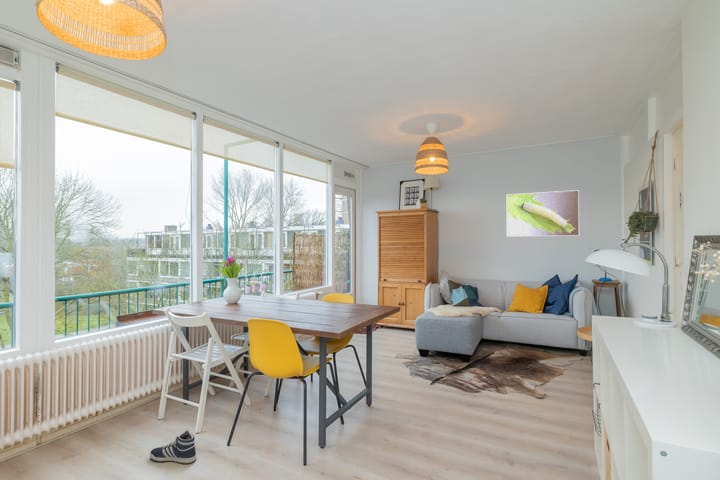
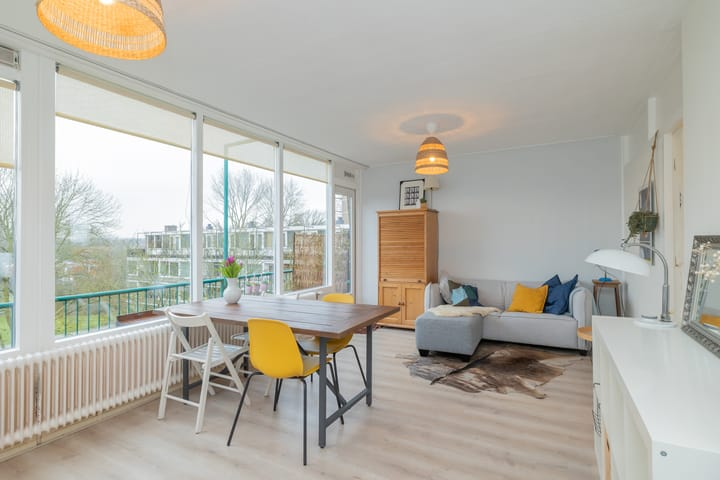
- sneaker [149,429,197,465]
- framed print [506,189,580,237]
